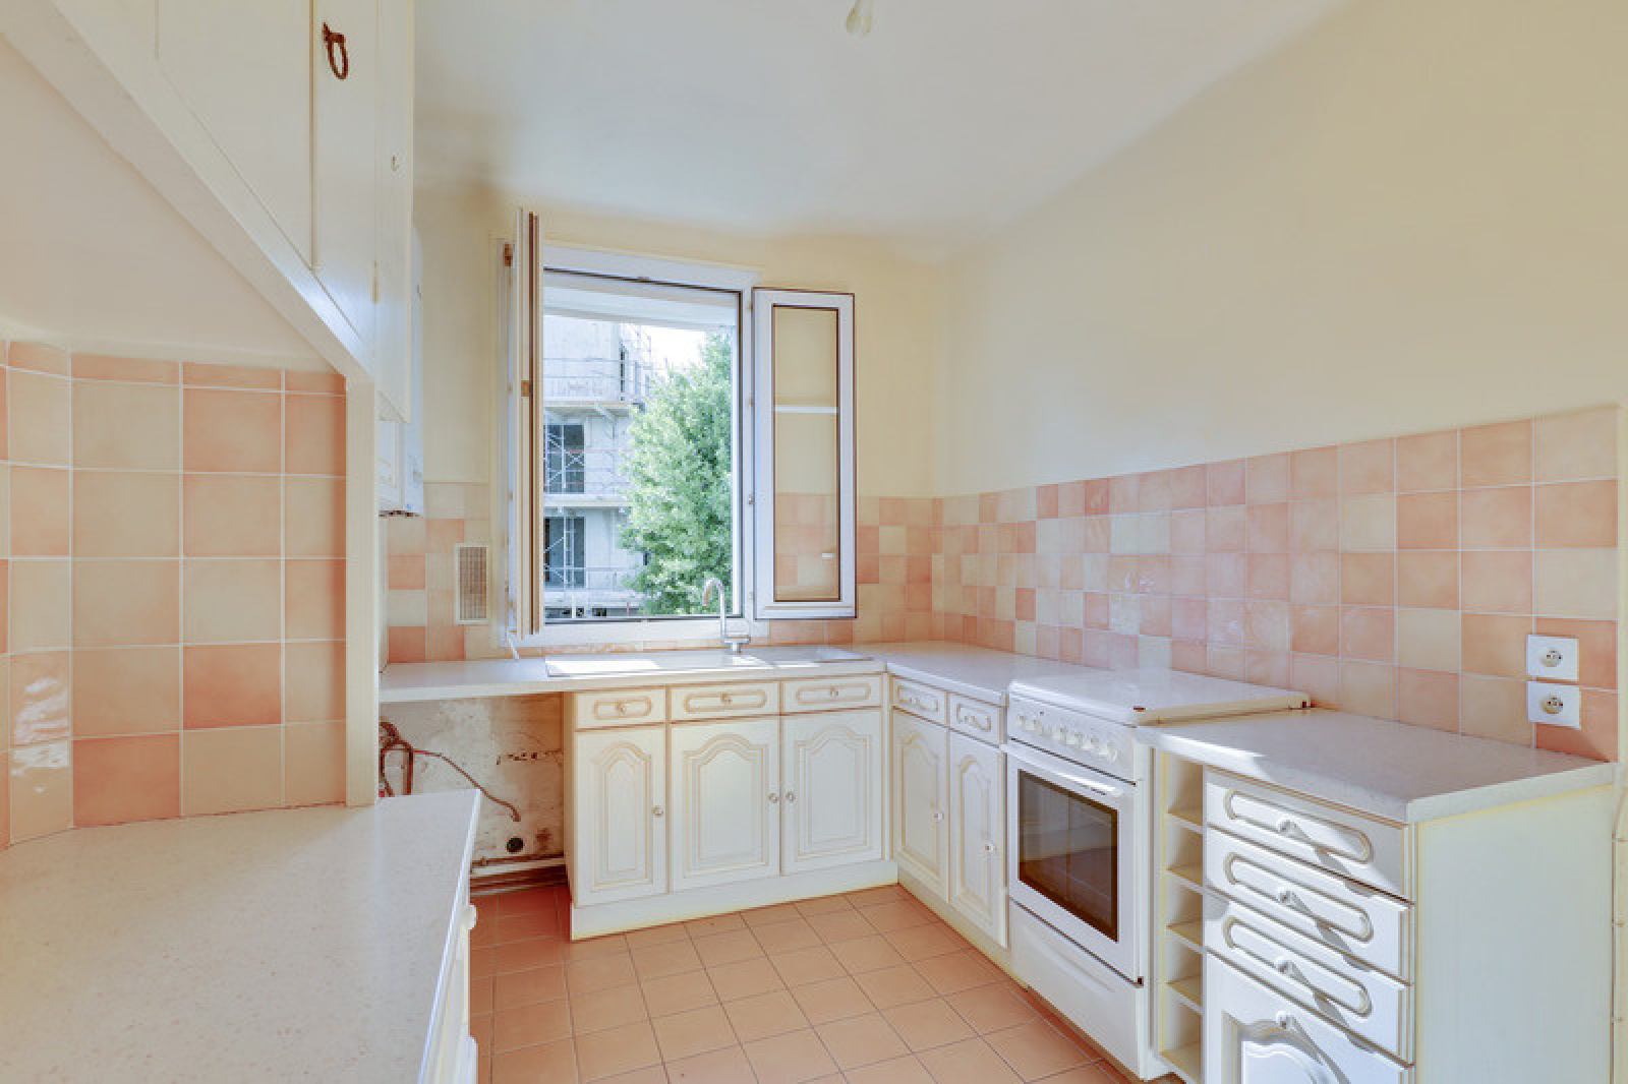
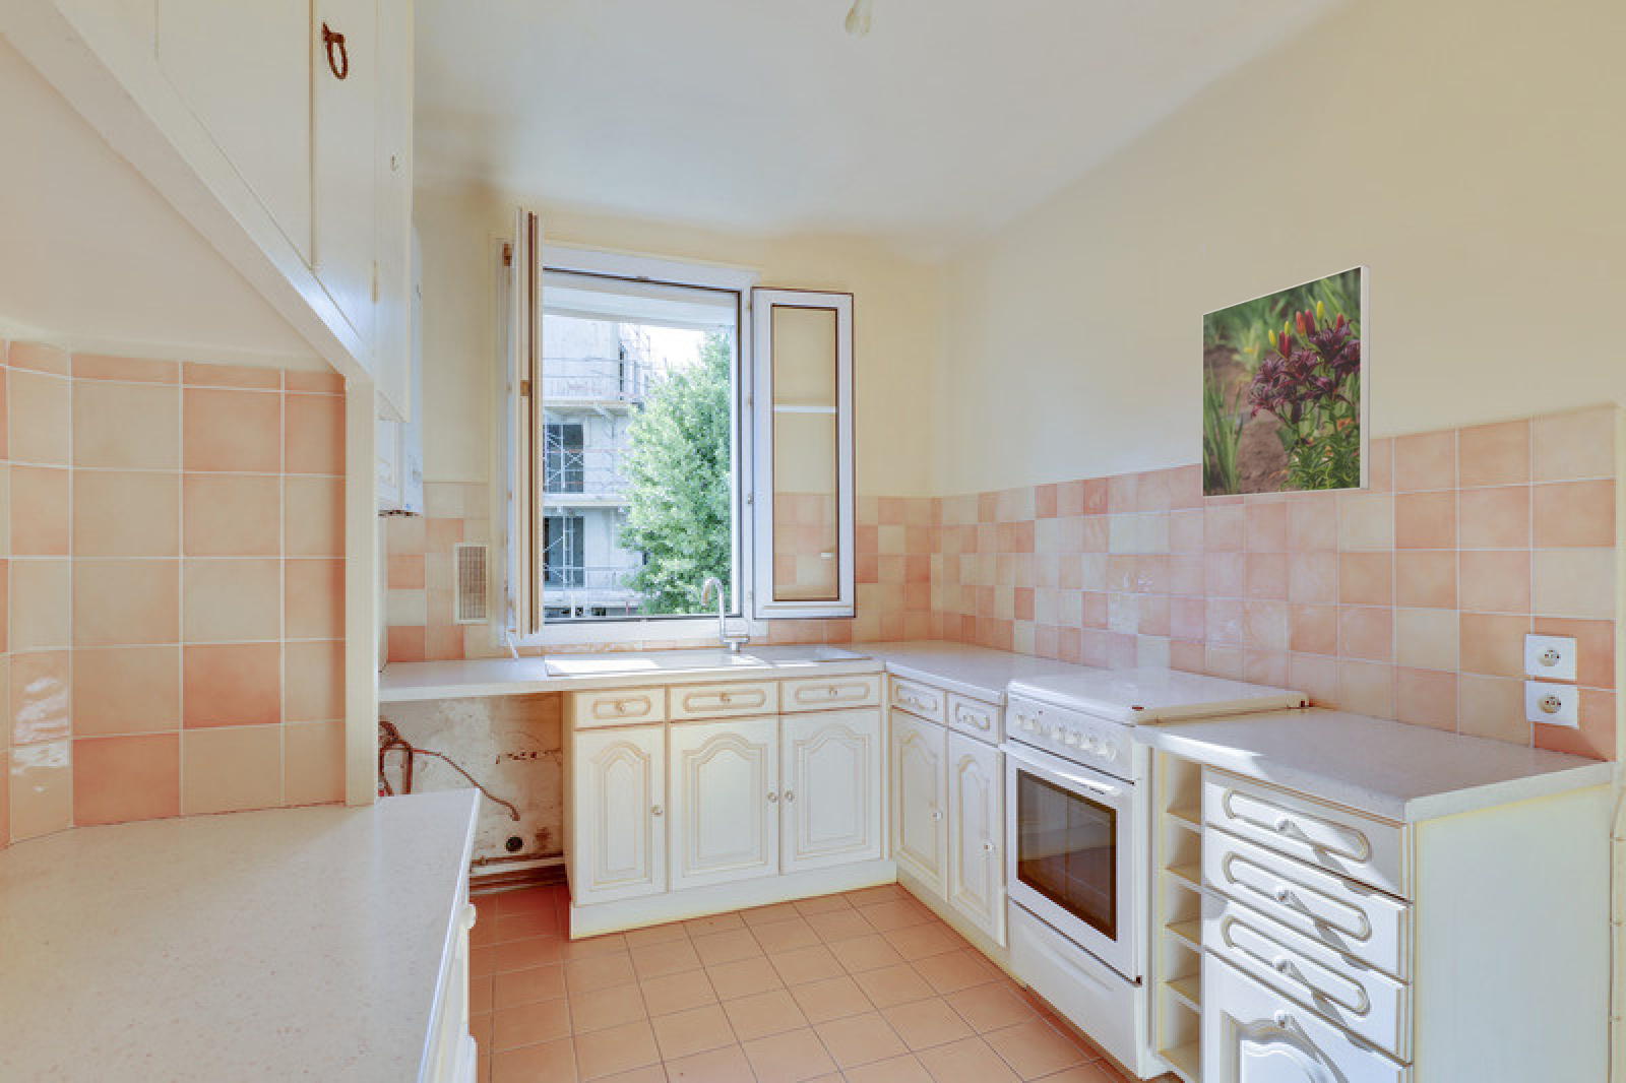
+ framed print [1200,263,1371,499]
